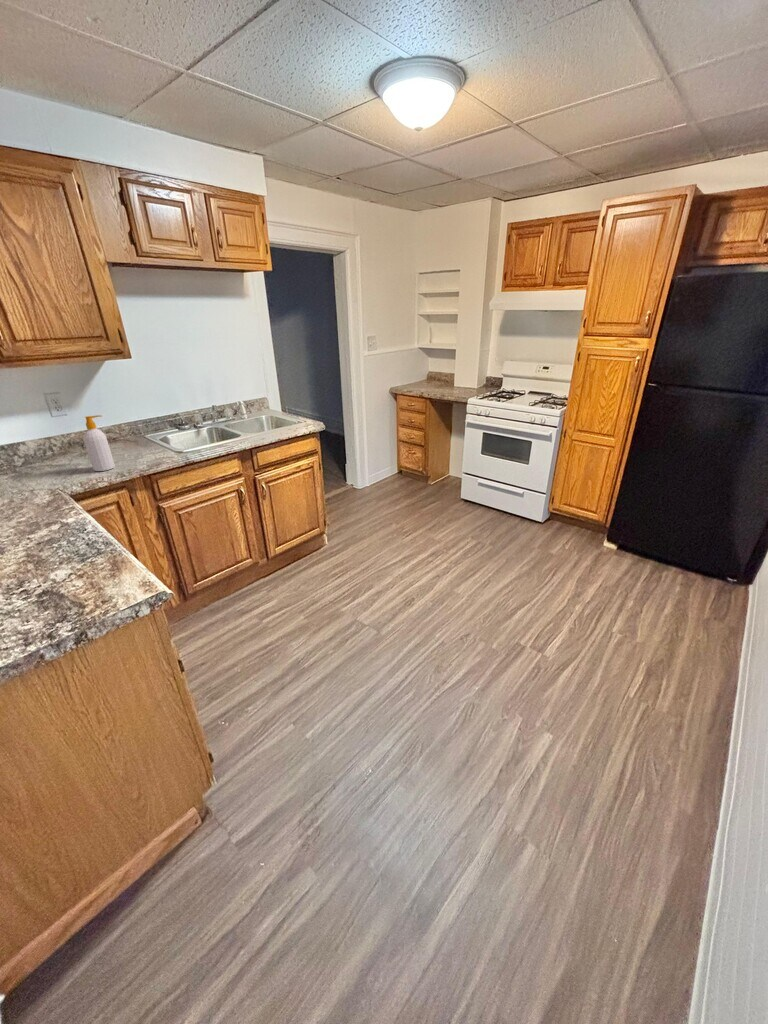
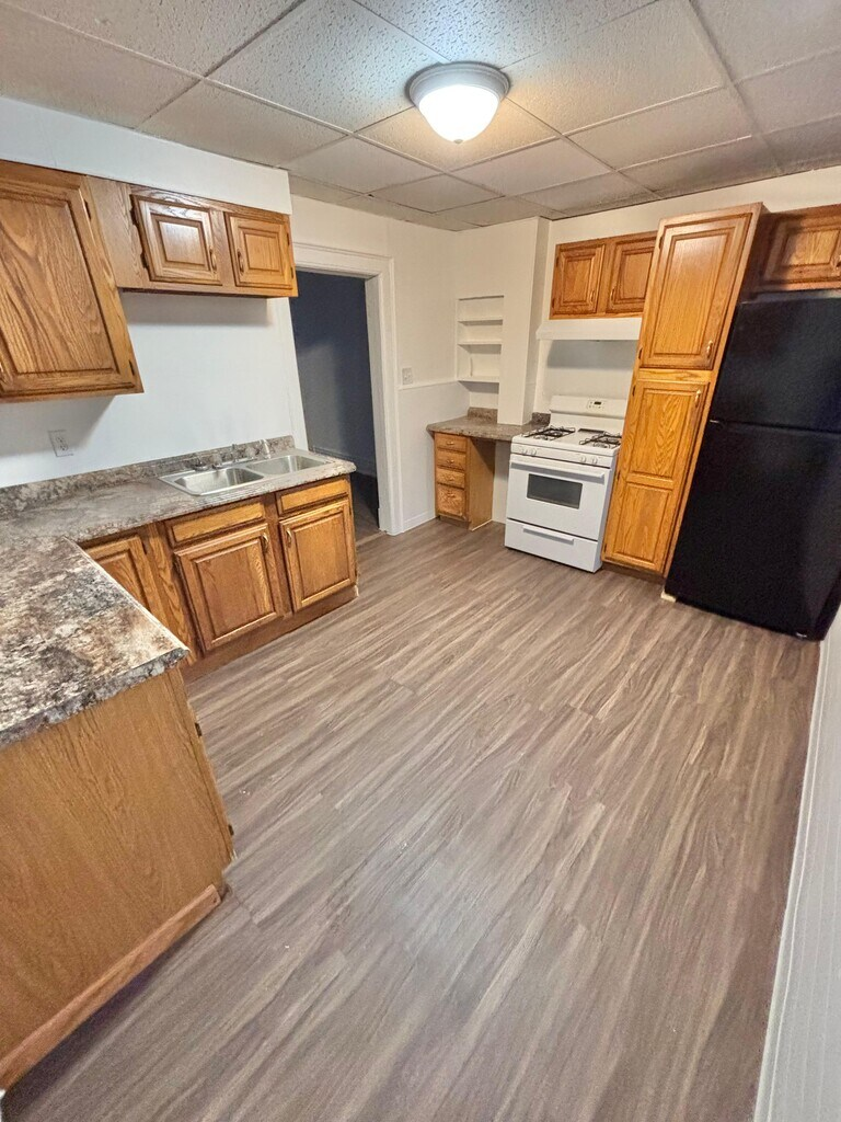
- soap bottle [82,414,116,472]
